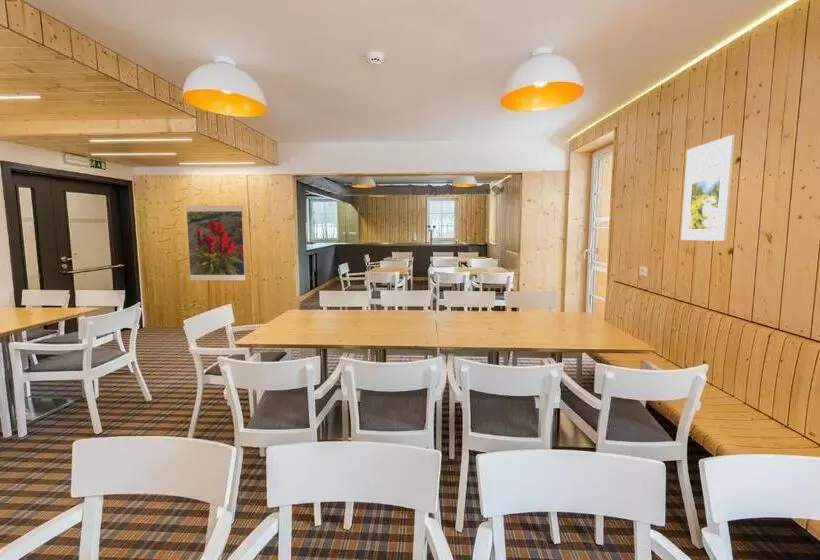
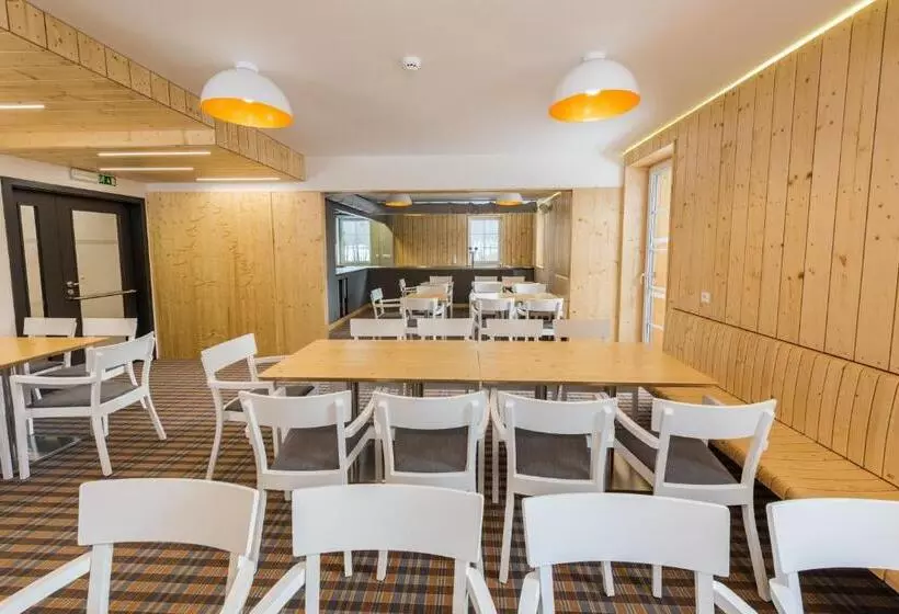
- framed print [680,134,736,242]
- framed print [185,205,247,281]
